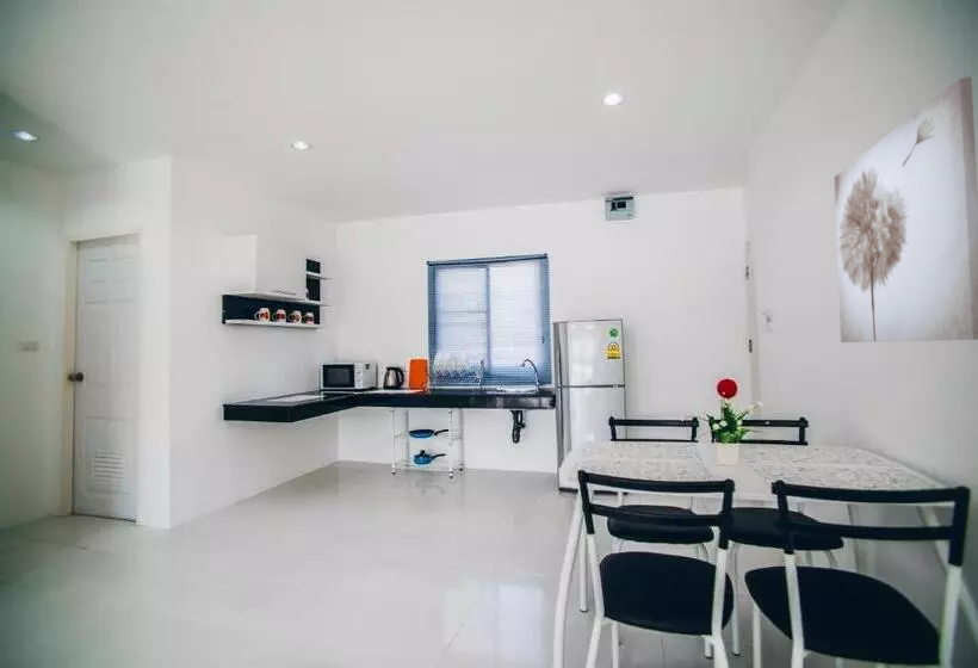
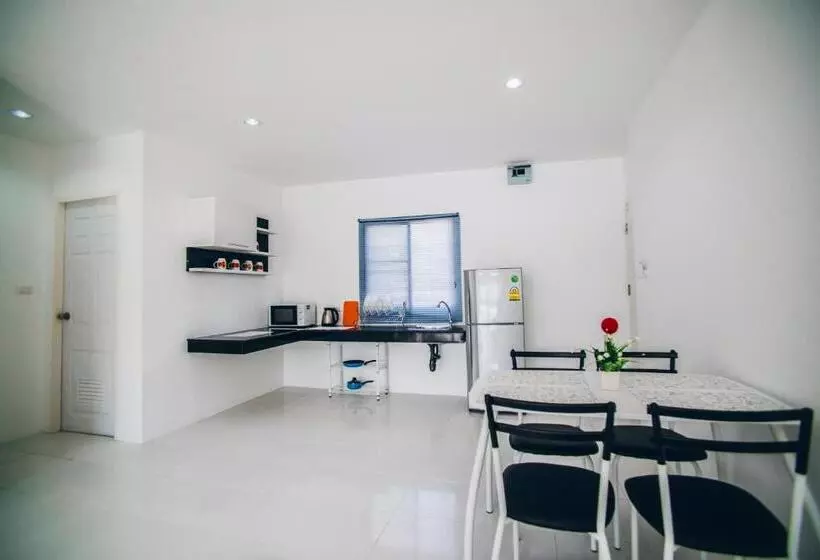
- wall art [834,75,978,344]
